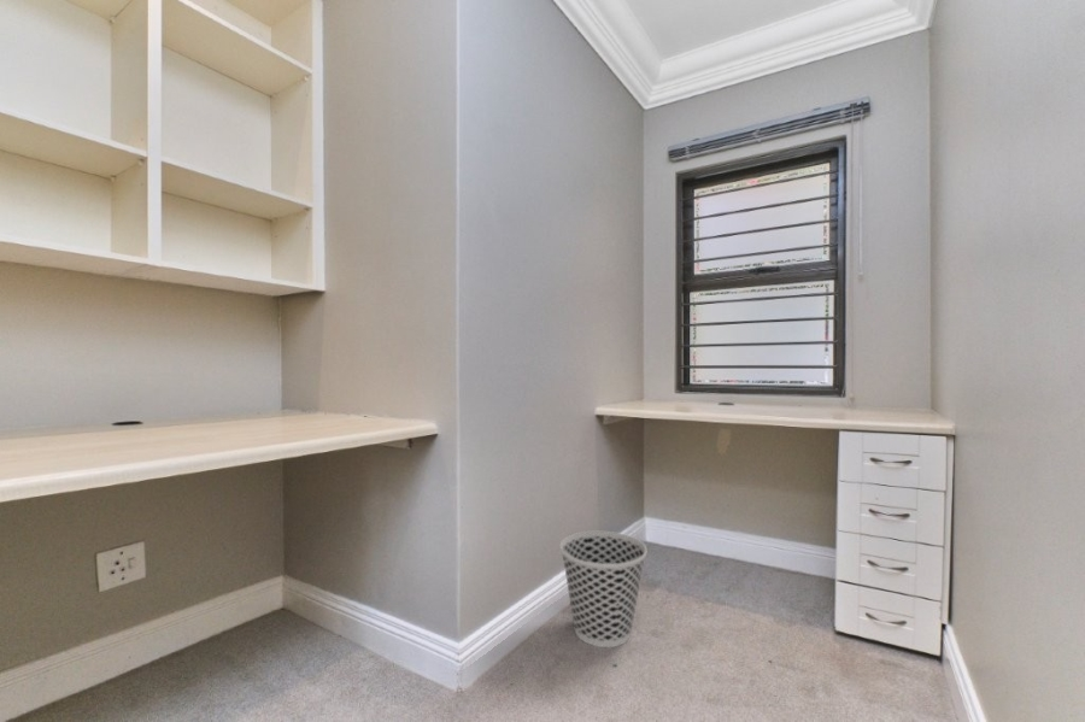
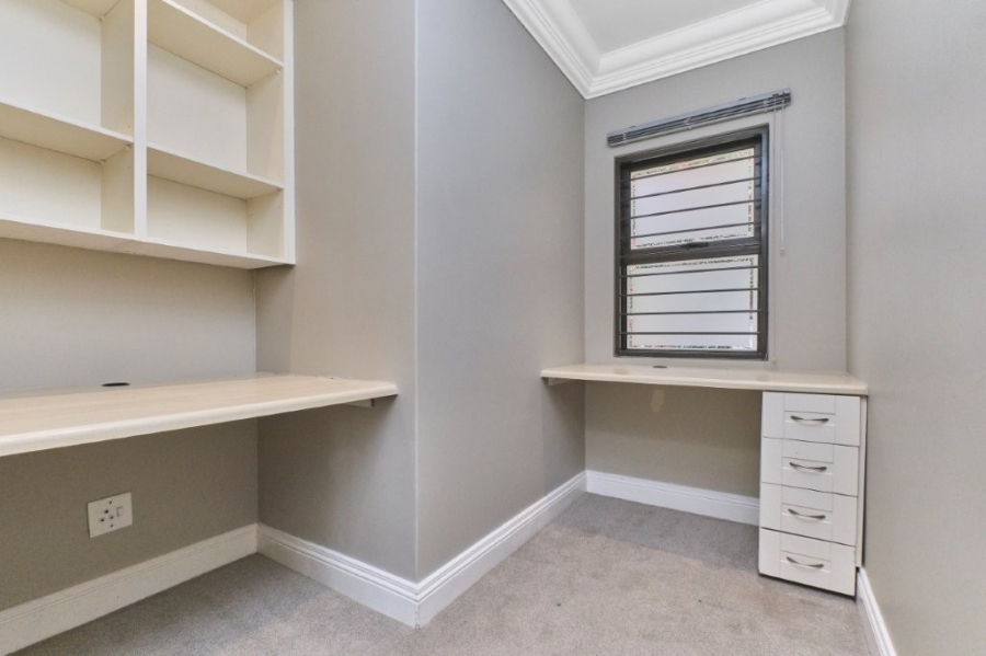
- wastebasket [559,530,647,648]
